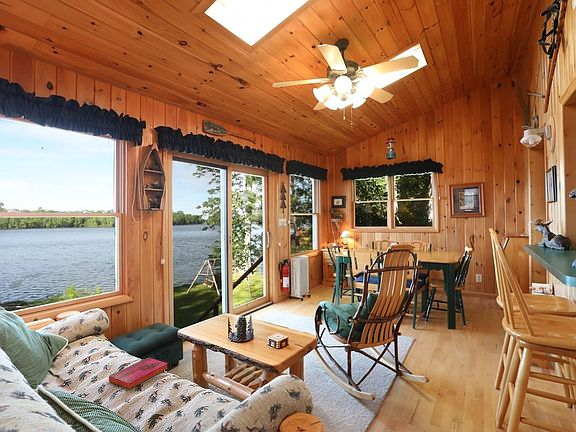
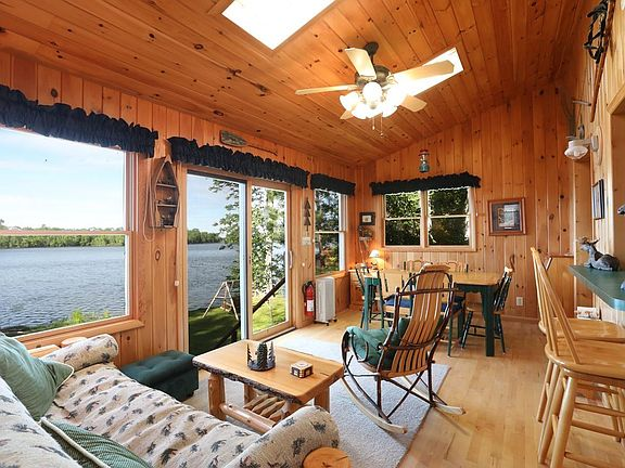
- hardback book [108,356,169,390]
